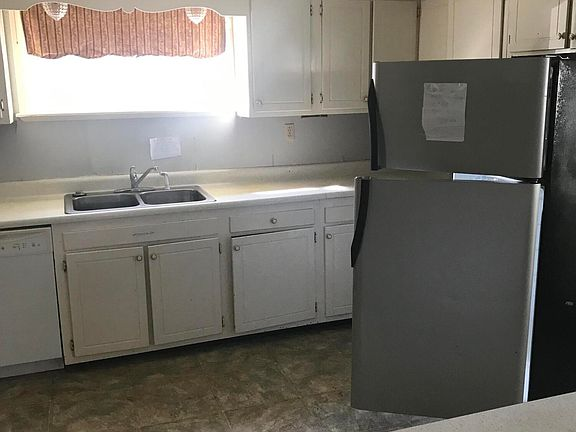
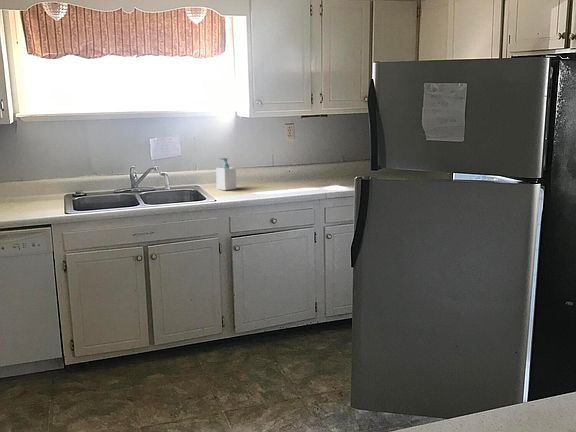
+ soap bottle [215,157,237,191]
